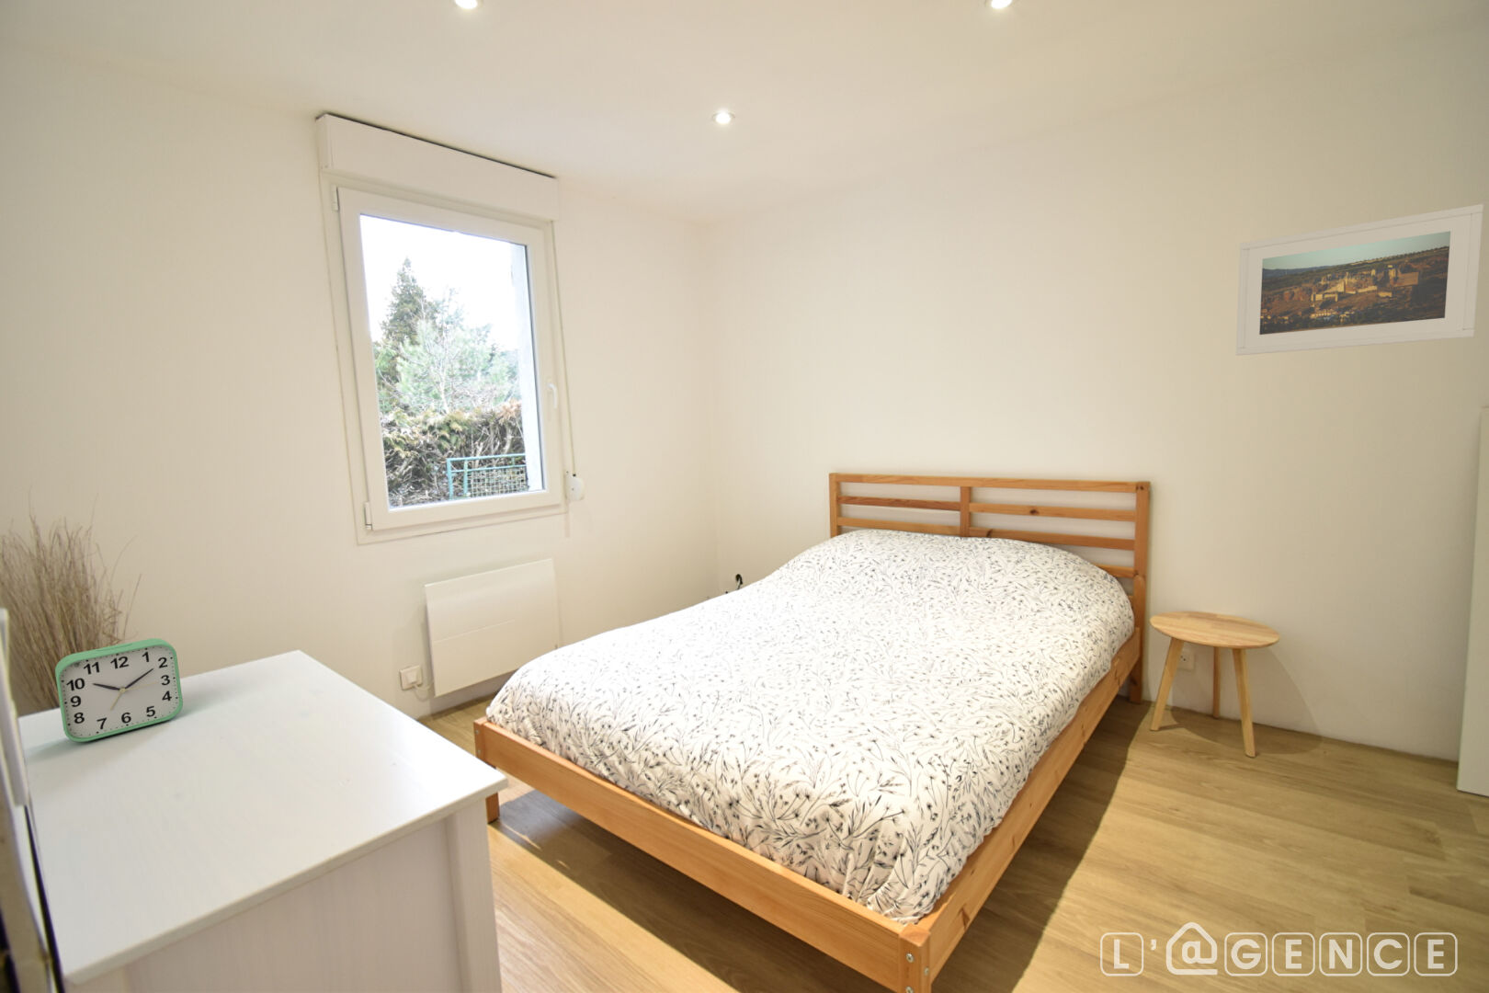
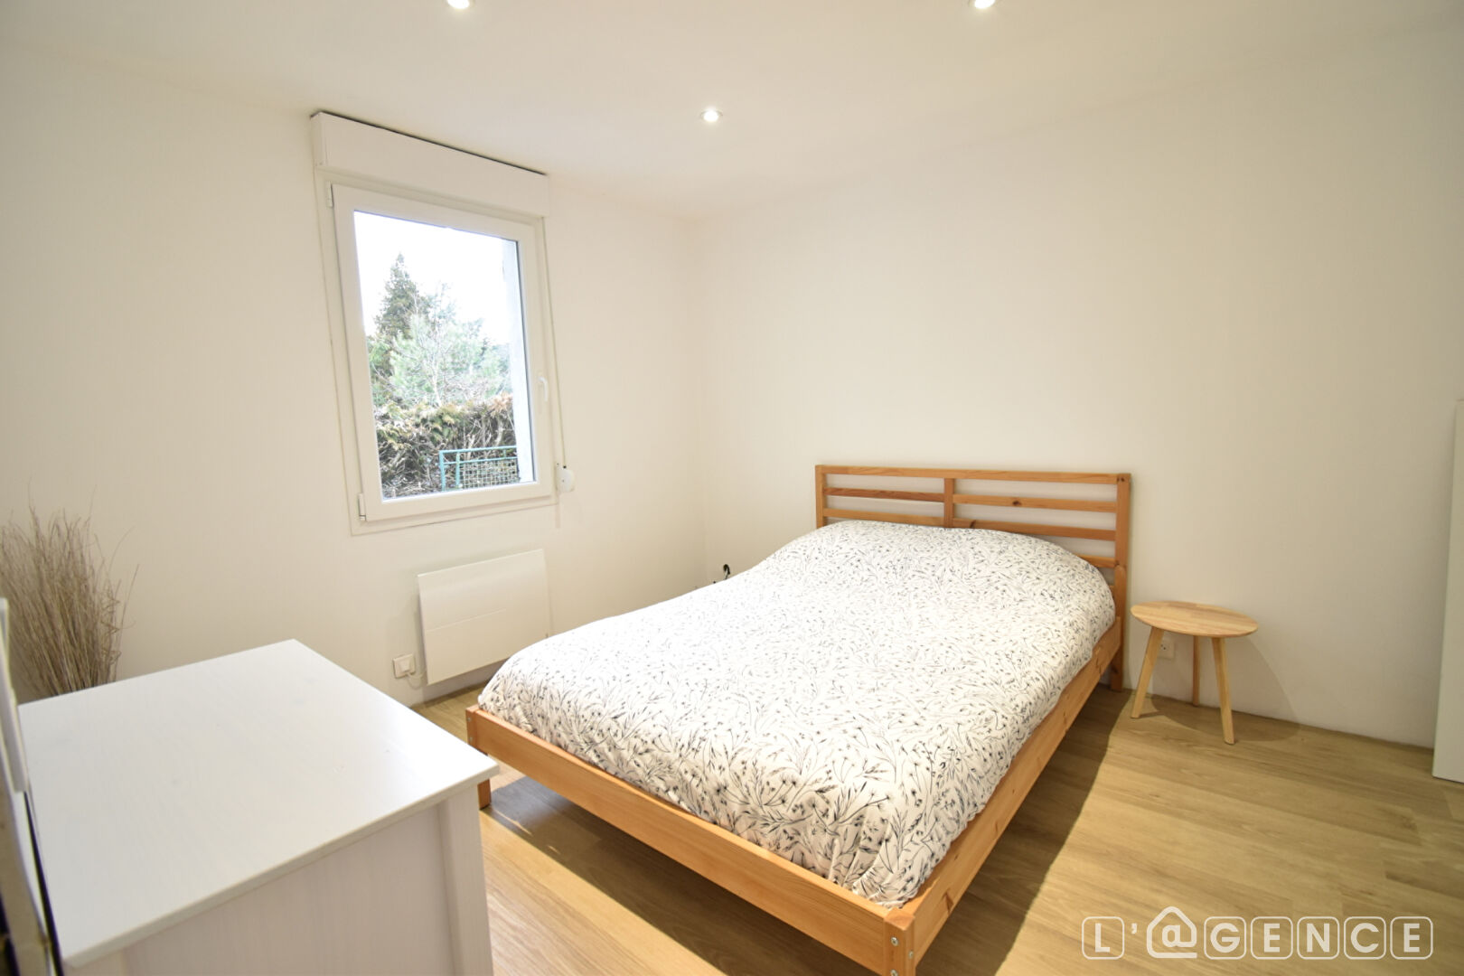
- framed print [1235,203,1485,356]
- alarm clock [54,637,184,743]
